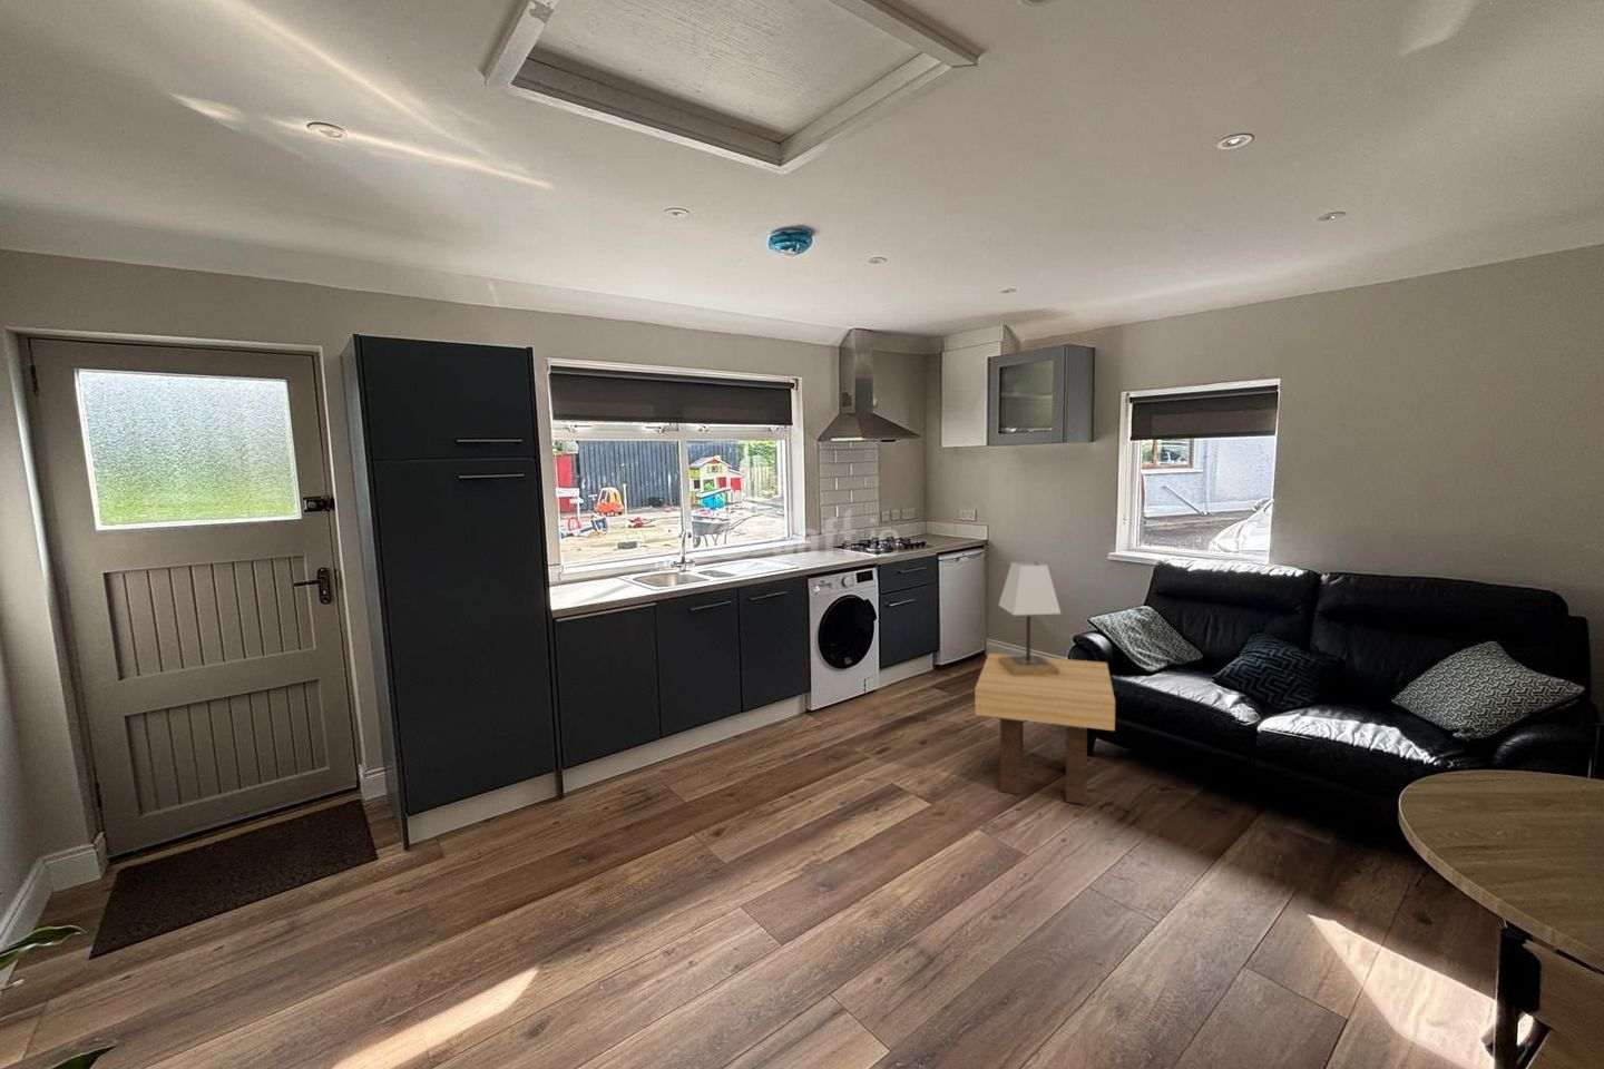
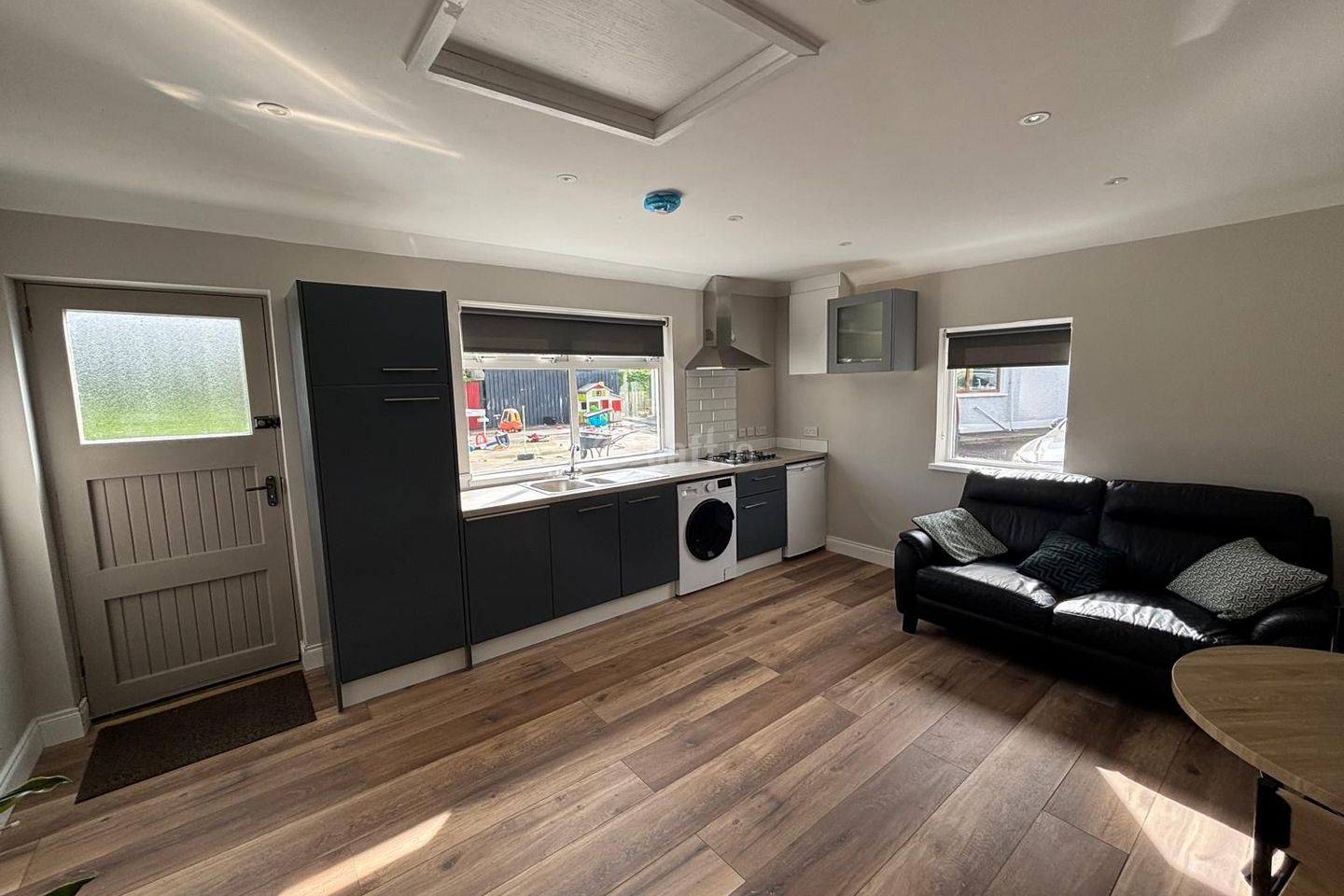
- side table [974,653,1116,807]
- lamp [997,560,1062,676]
